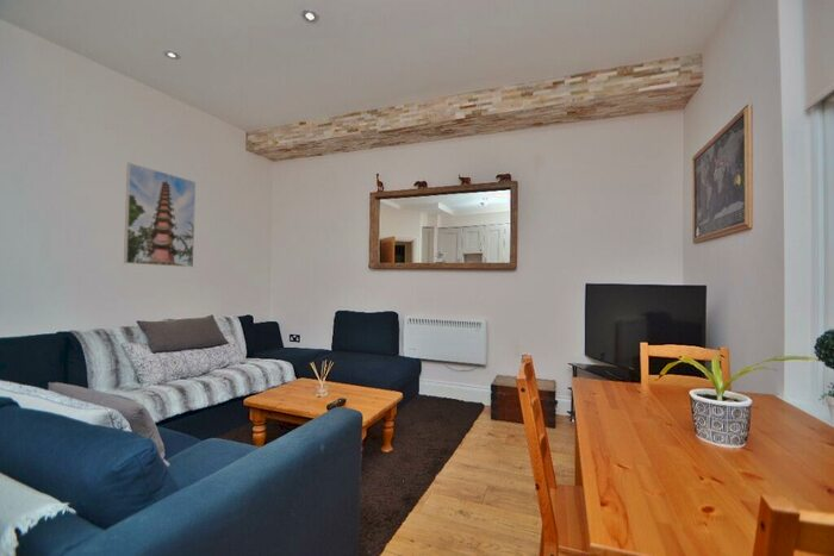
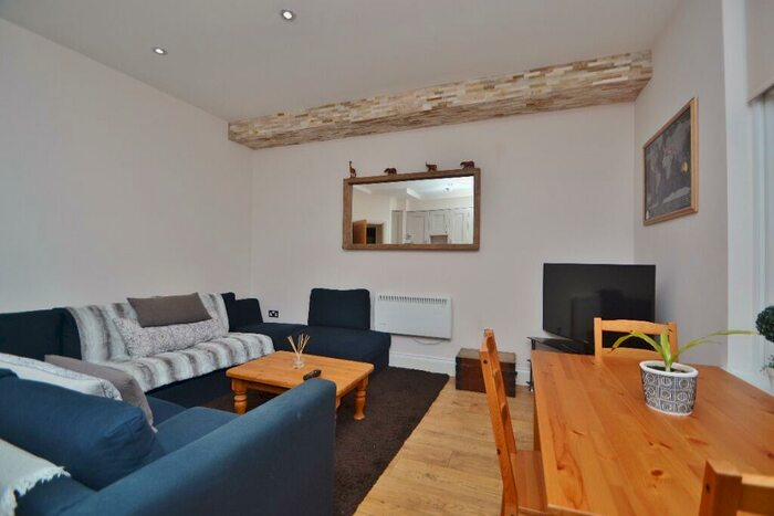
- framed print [123,162,197,268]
